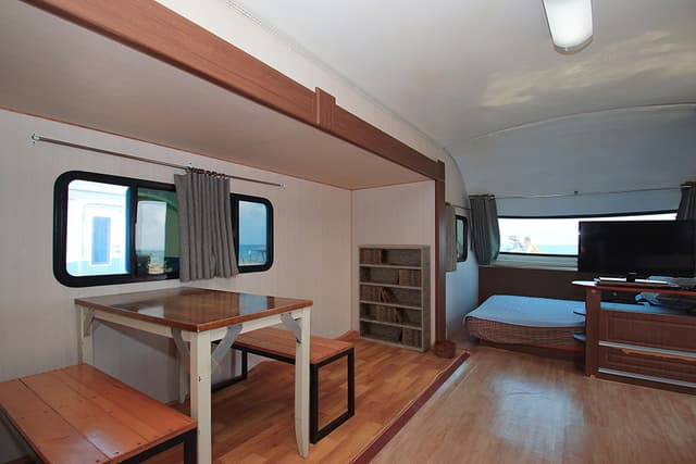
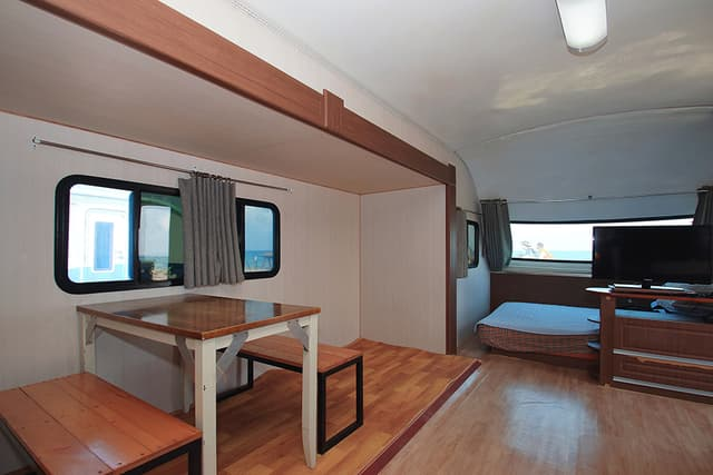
- basket [432,322,458,359]
- bookshelf [357,243,433,353]
